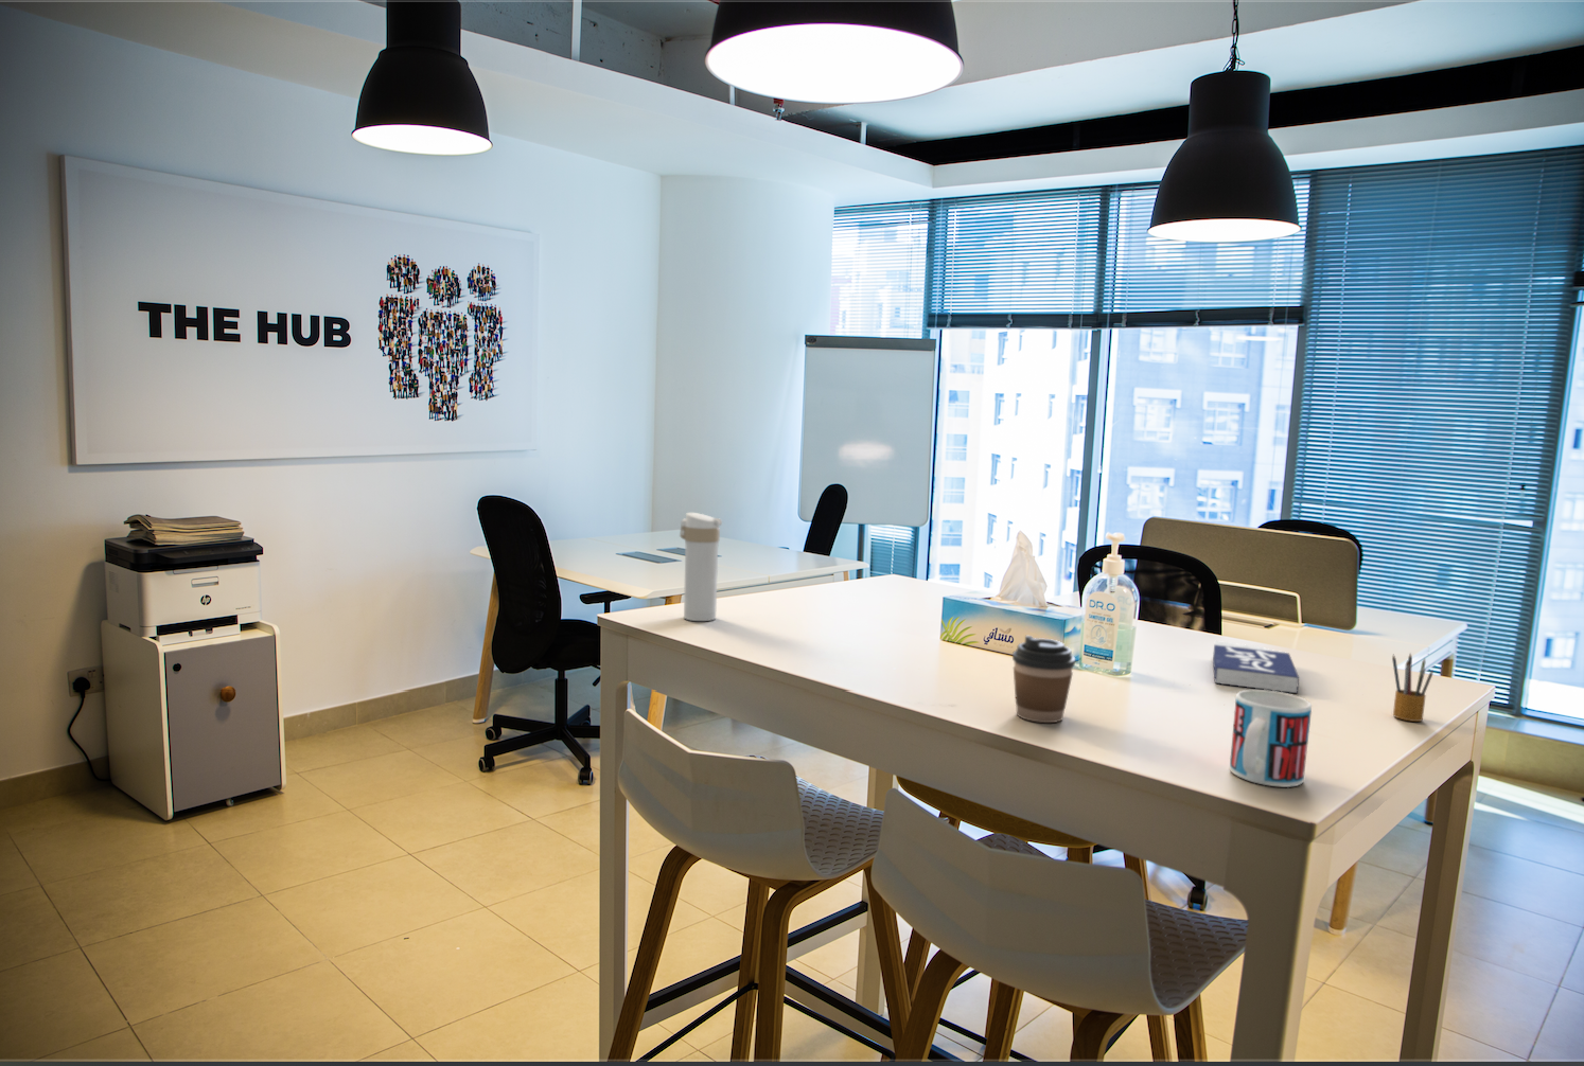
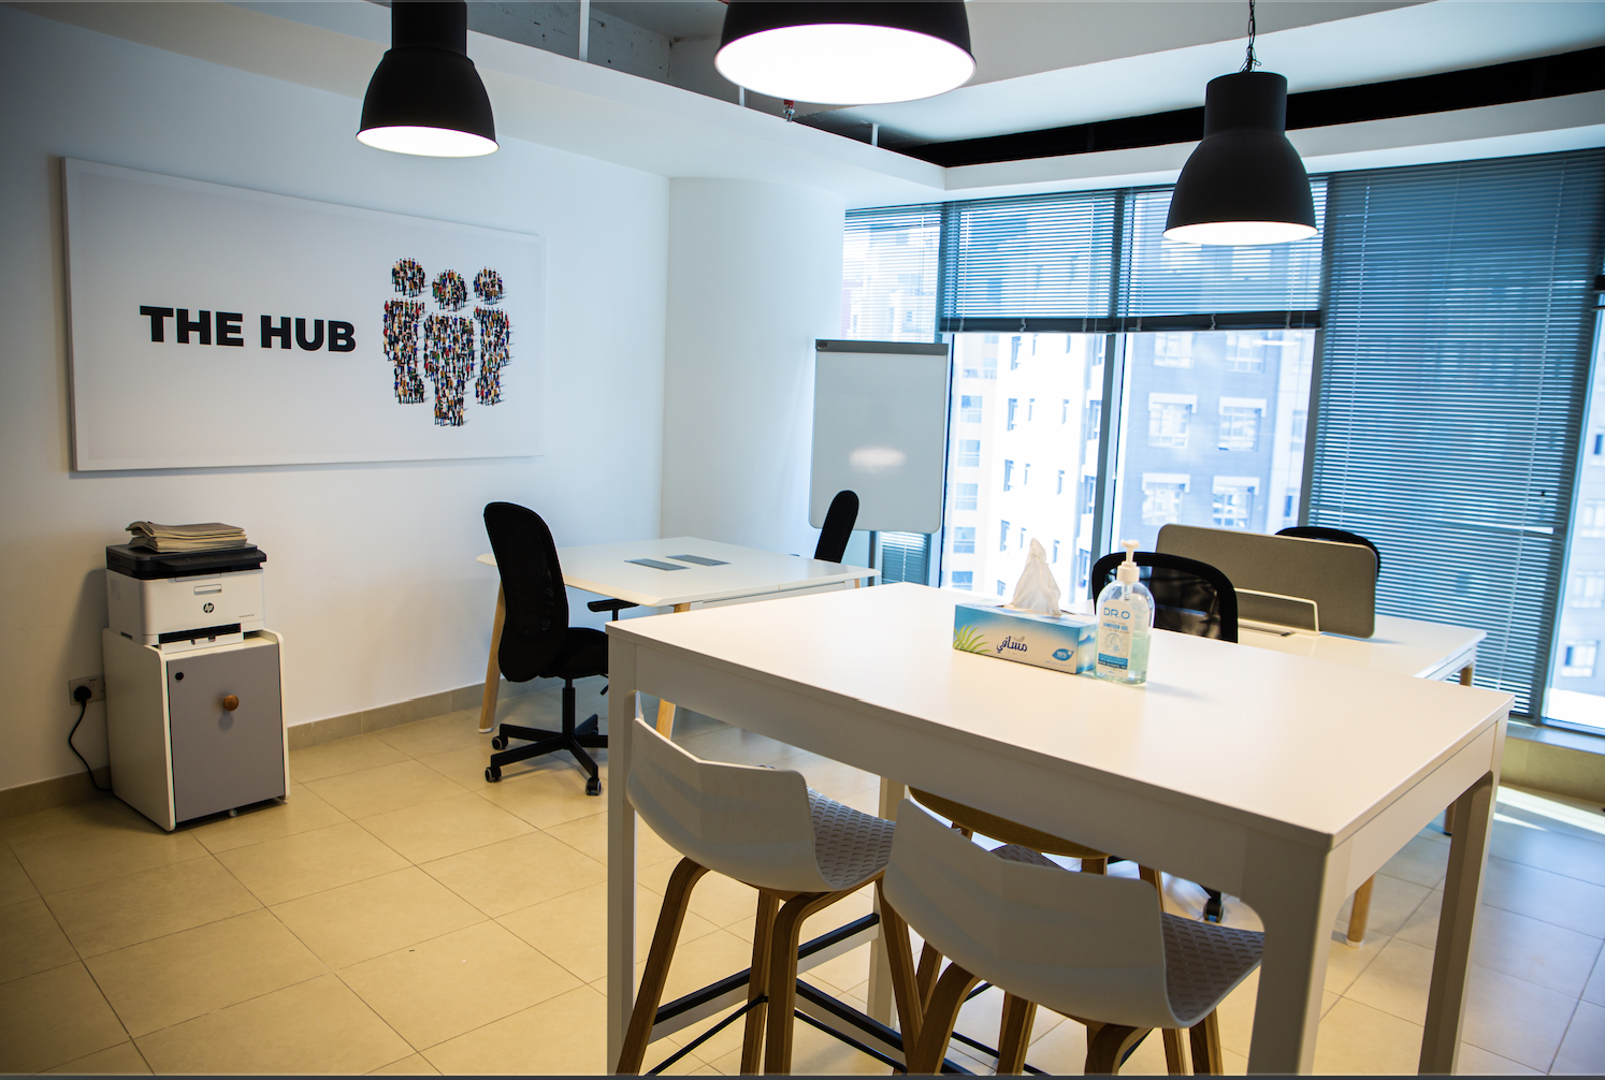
- mug [1229,689,1313,789]
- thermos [678,512,724,622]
- coffee cup [1012,635,1076,723]
- book [1212,640,1300,694]
- pencil box [1391,652,1434,722]
